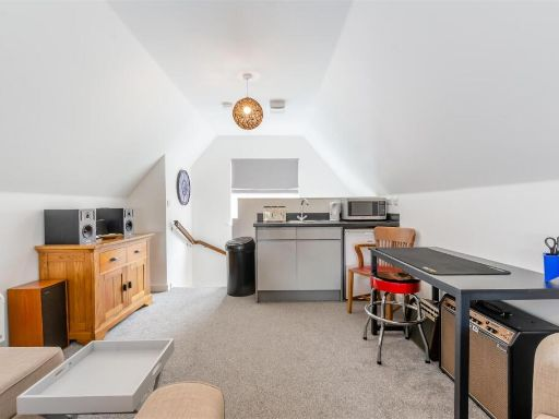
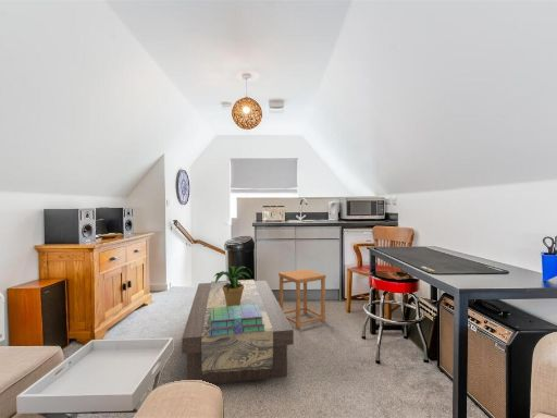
+ stack of books [209,305,265,336]
+ potted plant [212,265,253,306]
+ coffee table [181,279,295,385]
+ side table [277,268,327,330]
